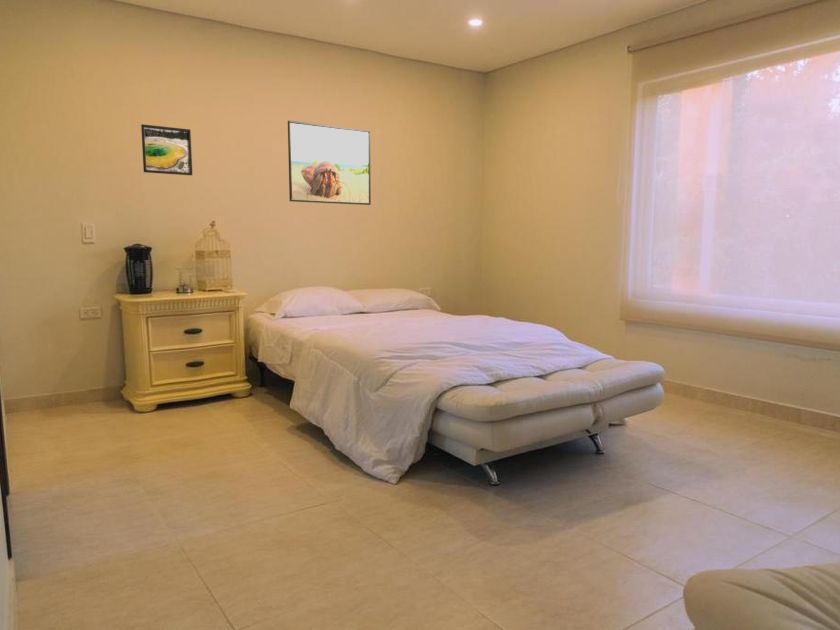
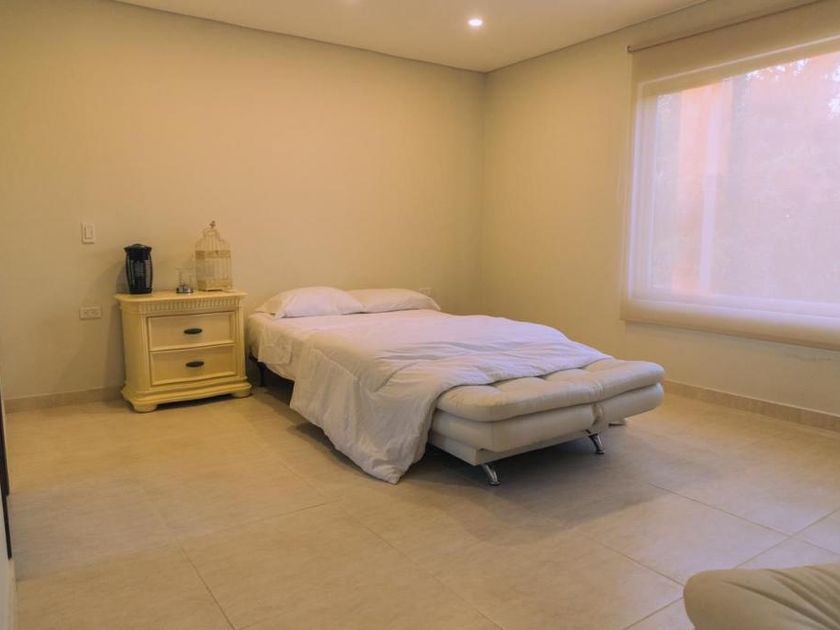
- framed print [140,123,193,176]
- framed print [287,120,372,206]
